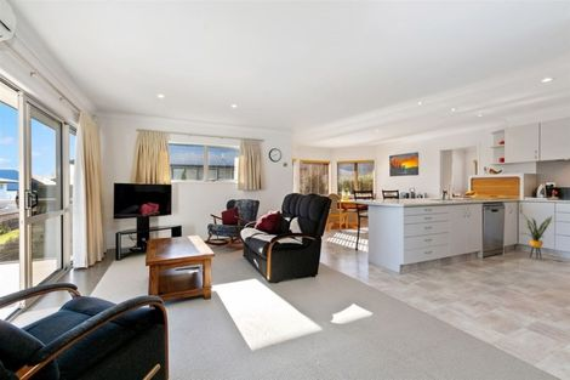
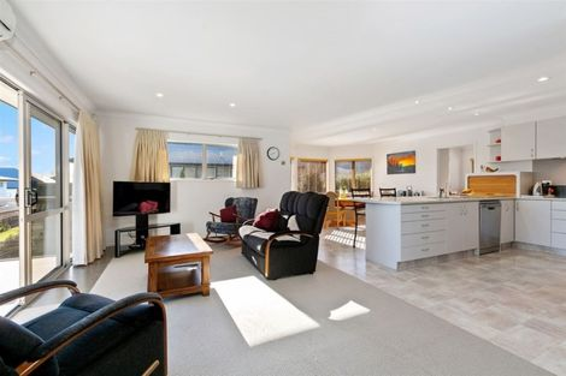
- house plant [514,210,554,260]
